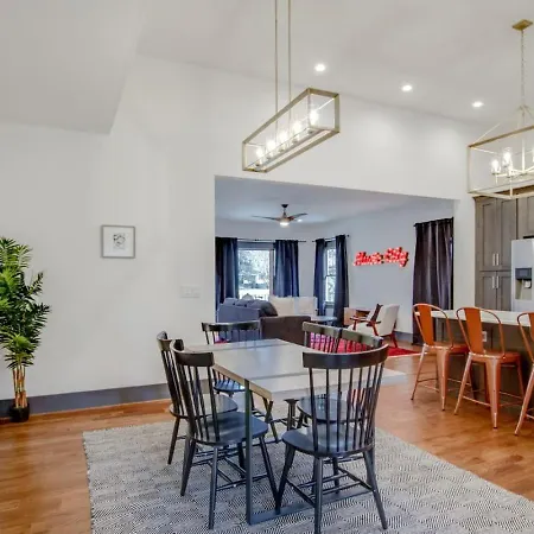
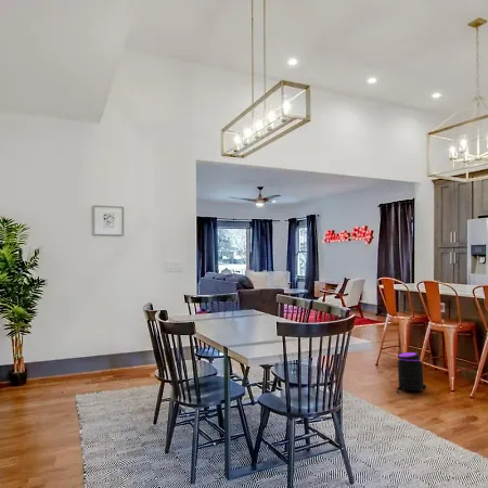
+ trash can [396,351,427,394]
